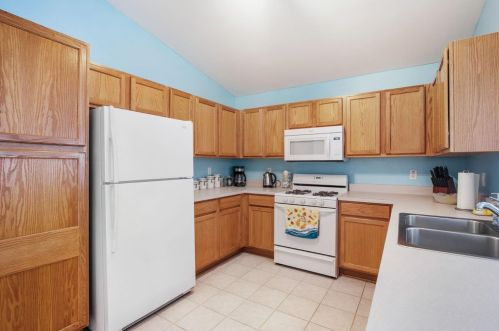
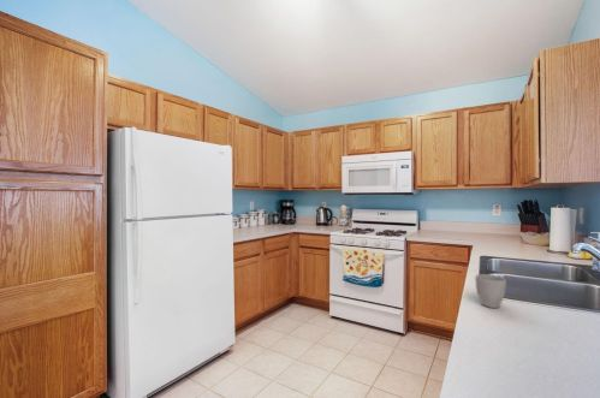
+ mug [474,273,507,309]
